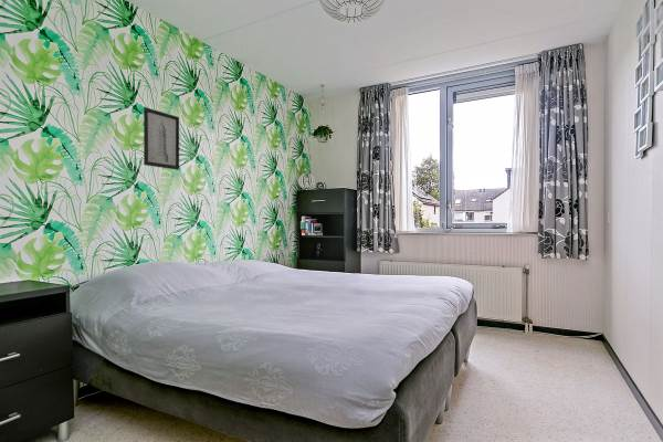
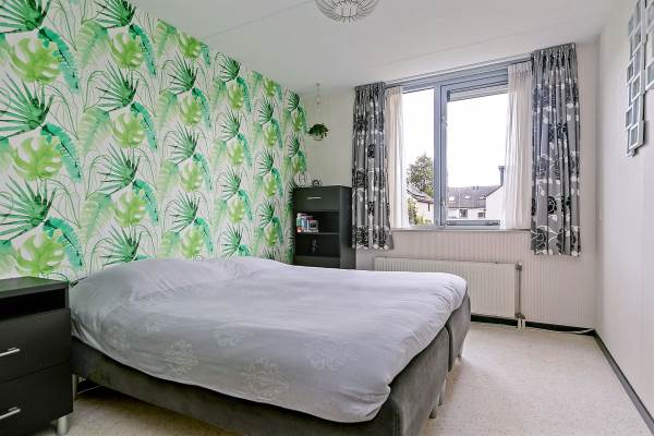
- wall art [143,106,180,171]
